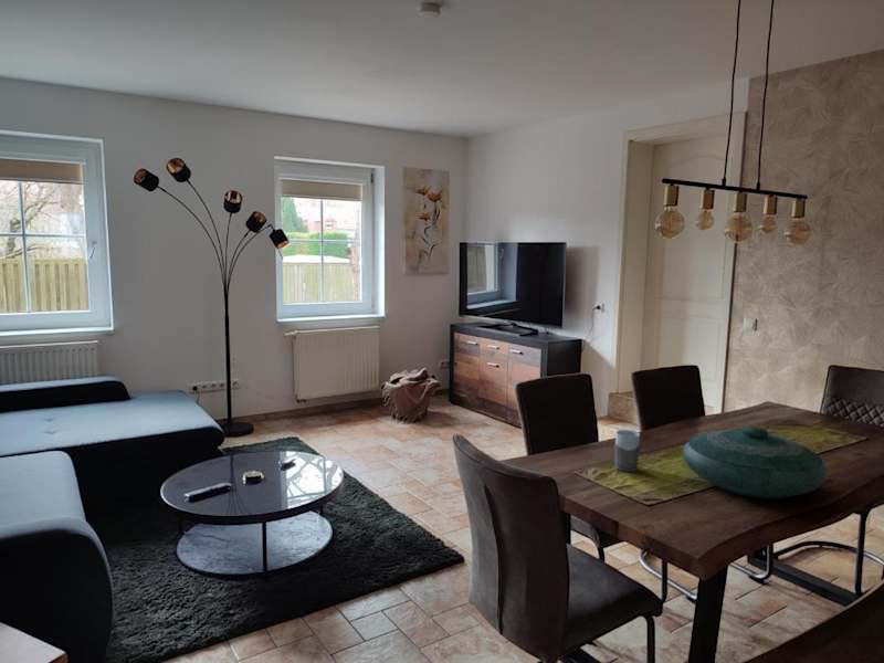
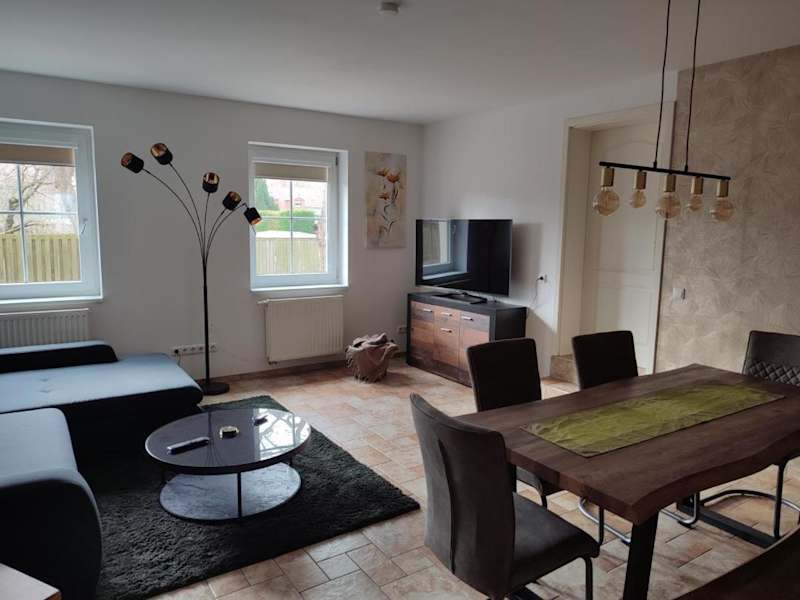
- mug [613,429,651,473]
- decorative bowl [682,425,829,499]
